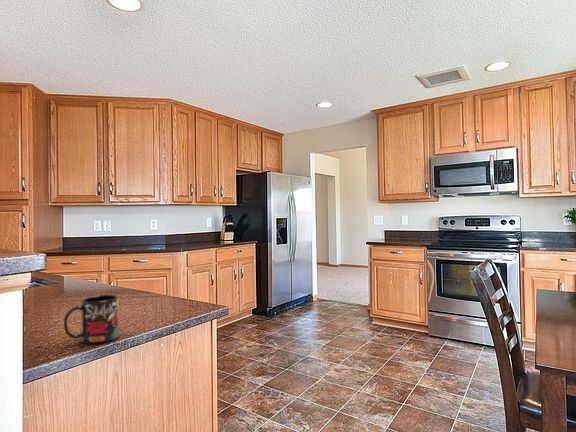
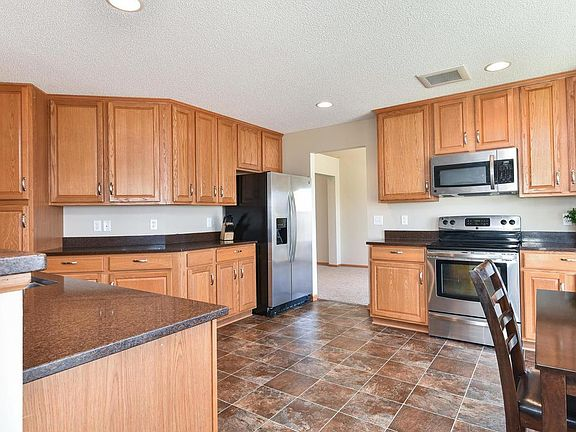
- mug [63,294,120,345]
